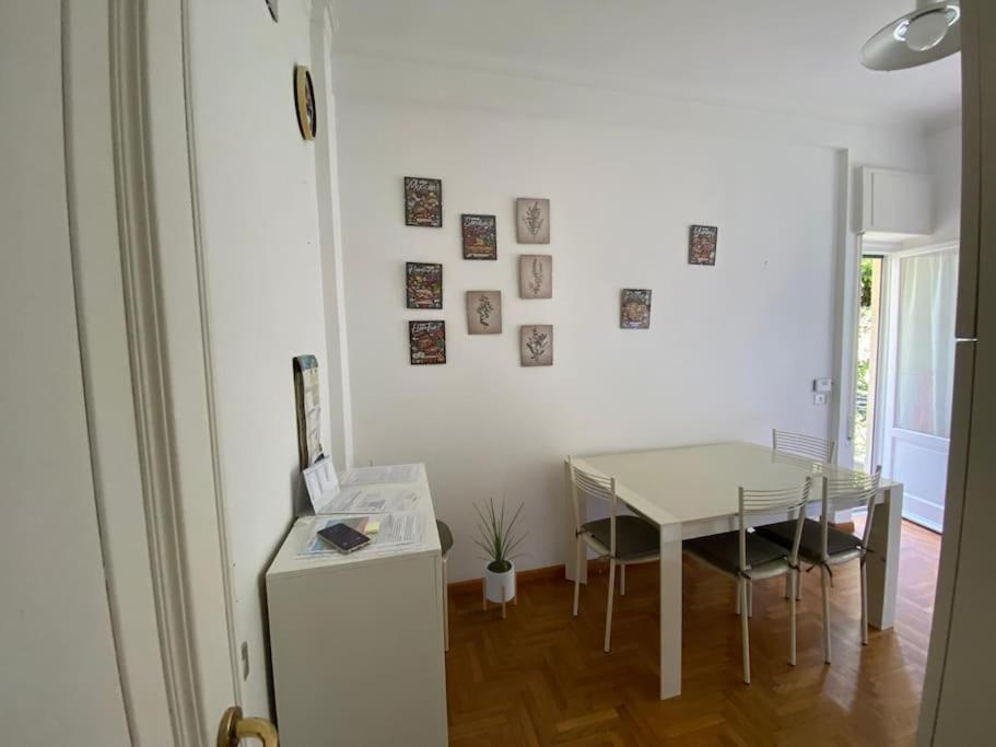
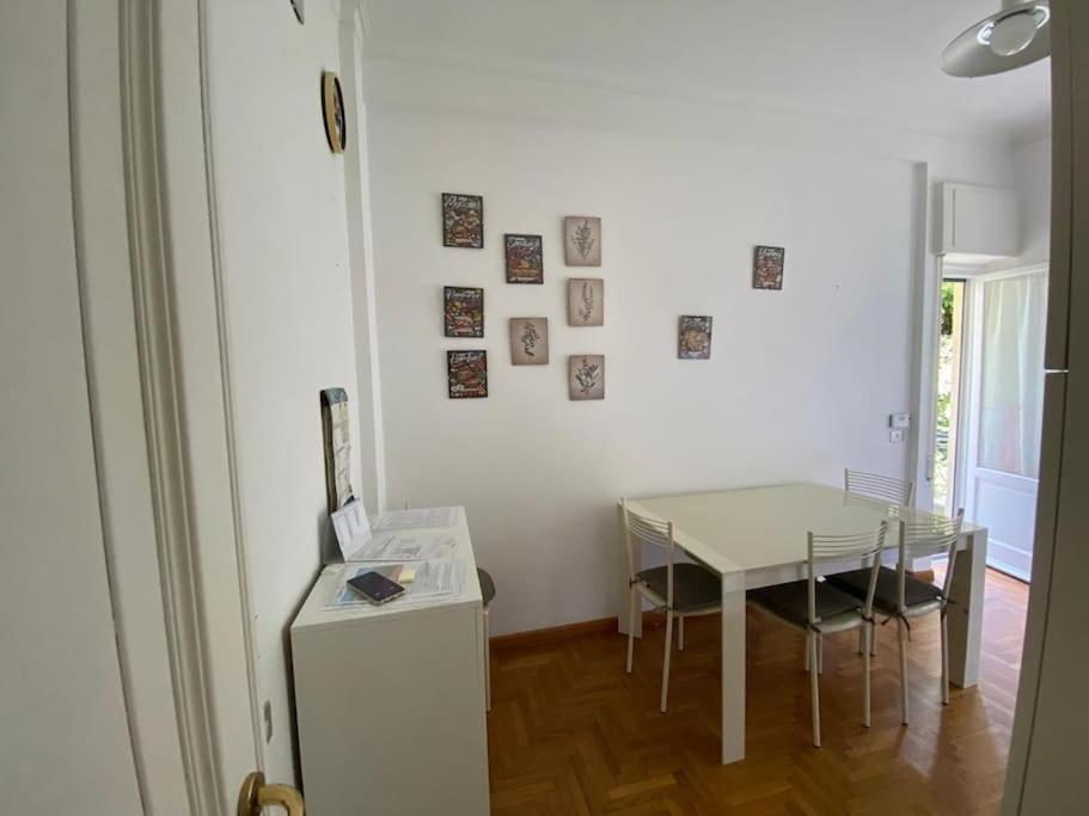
- house plant [467,491,531,620]
